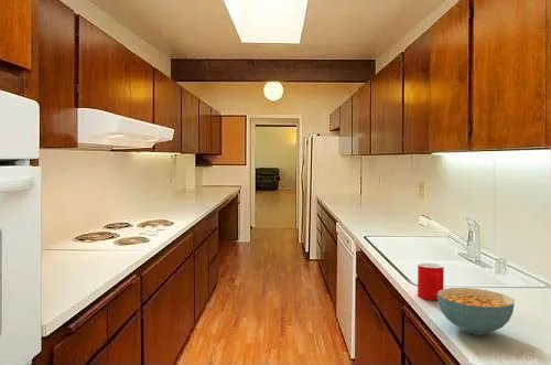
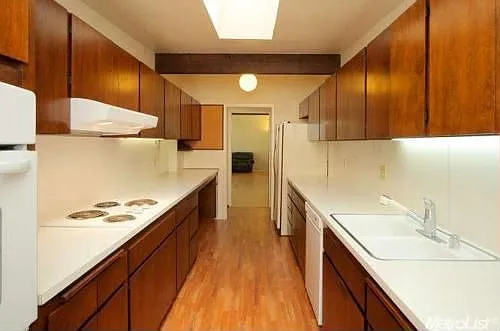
- cup [417,262,445,301]
- cereal bowl [436,287,516,336]
